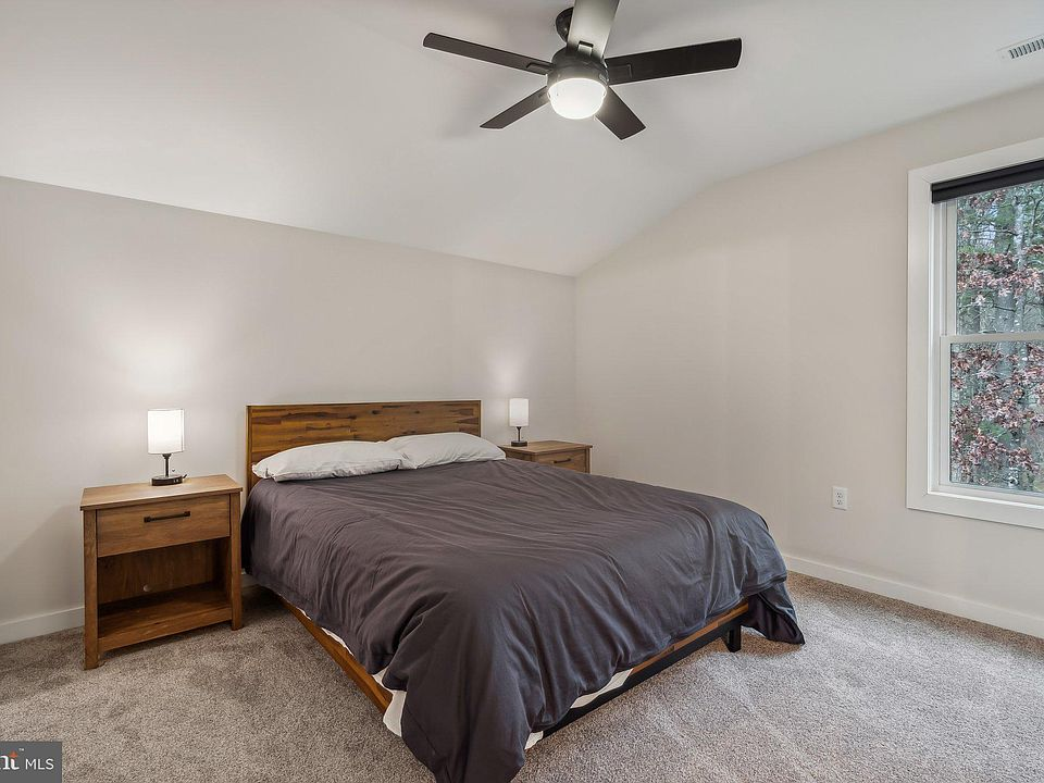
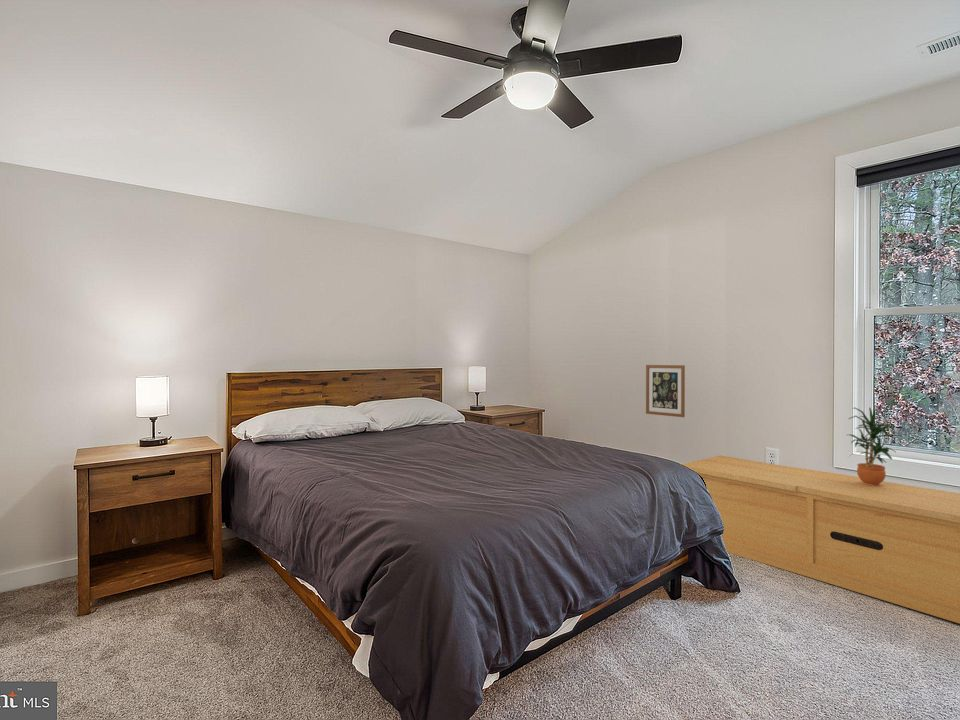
+ wall art [645,364,686,418]
+ dresser [681,455,960,625]
+ potted plant [847,406,903,486]
